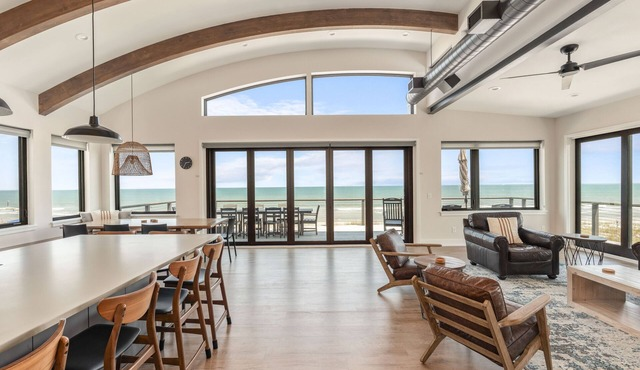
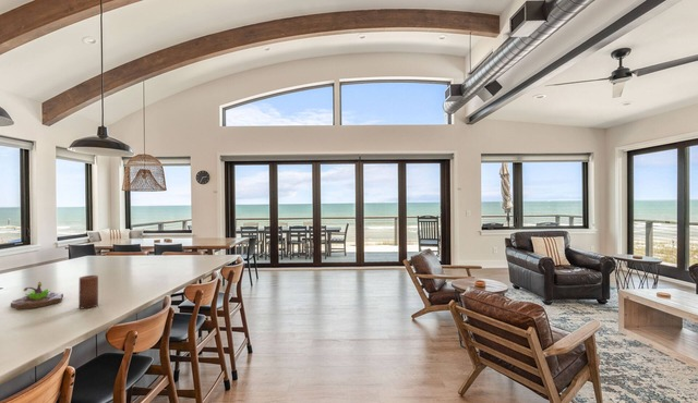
+ candle [77,274,99,309]
+ succulent planter [10,281,64,310]
